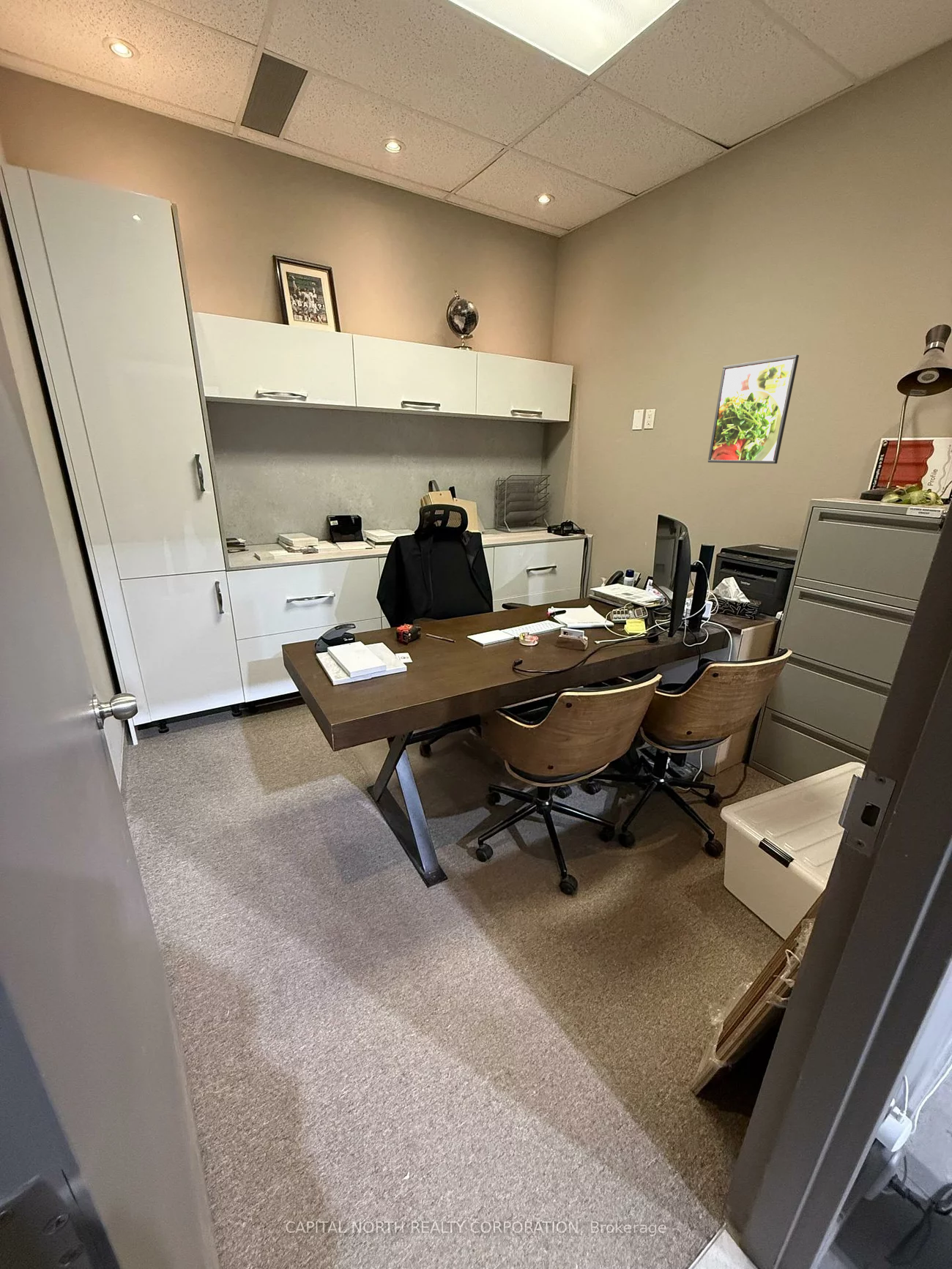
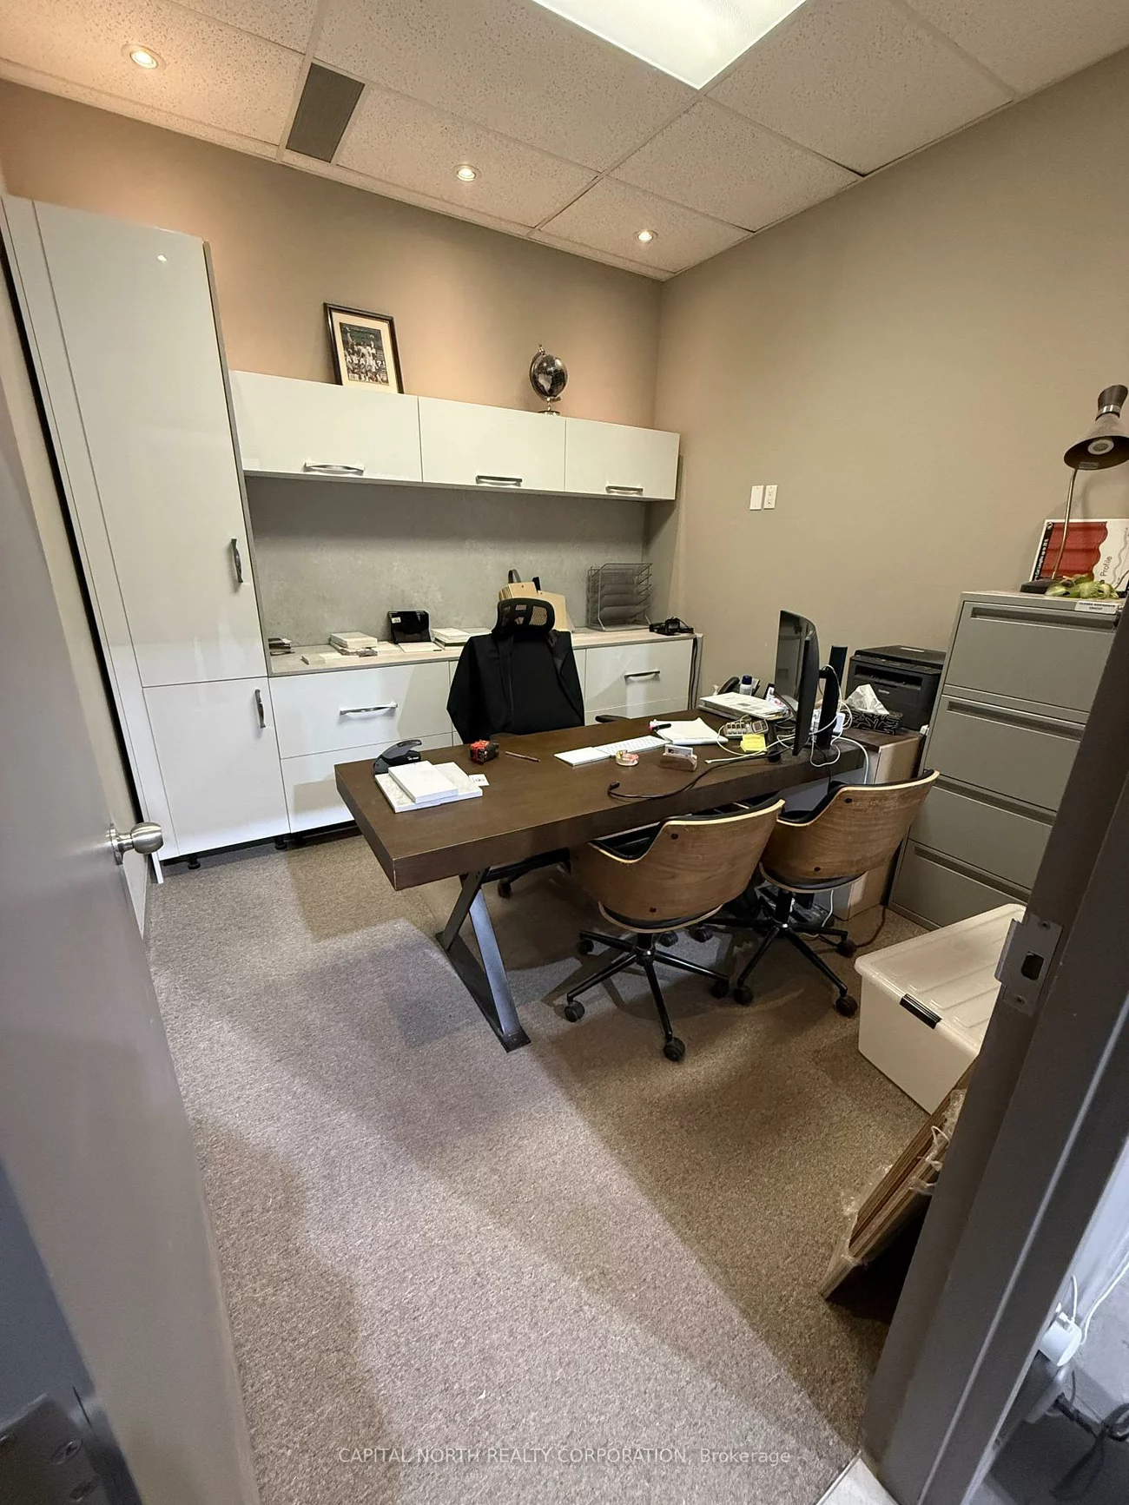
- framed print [707,354,800,464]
